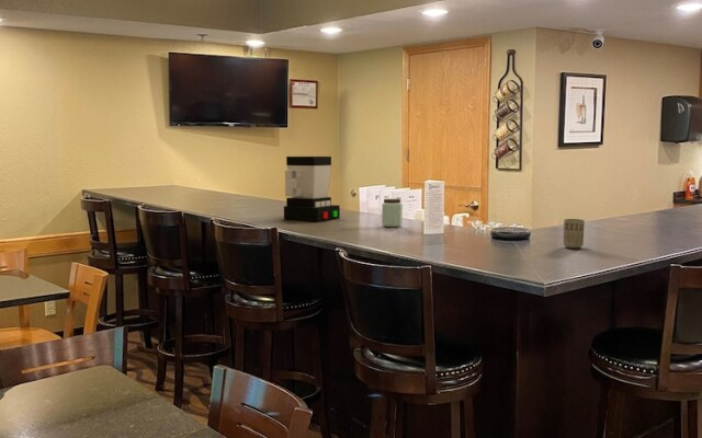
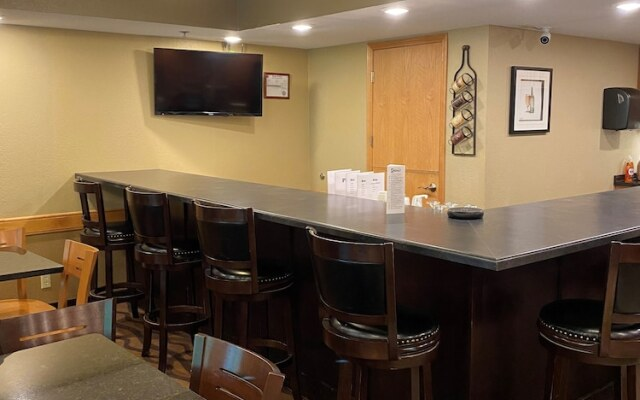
- coffee maker [283,155,341,222]
- peanut butter [381,197,404,228]
- cup [562,218,586,250]
